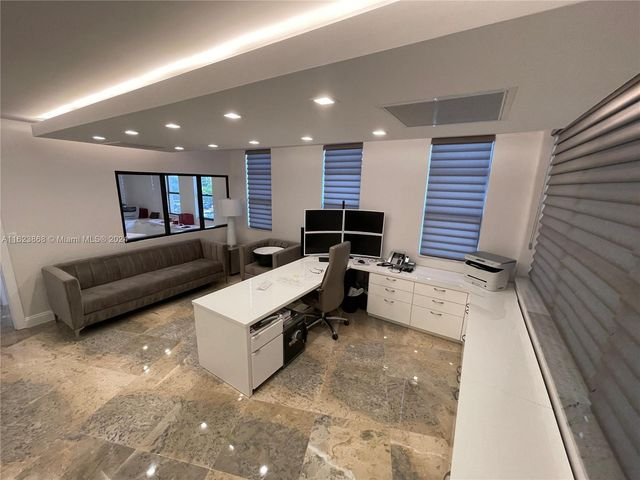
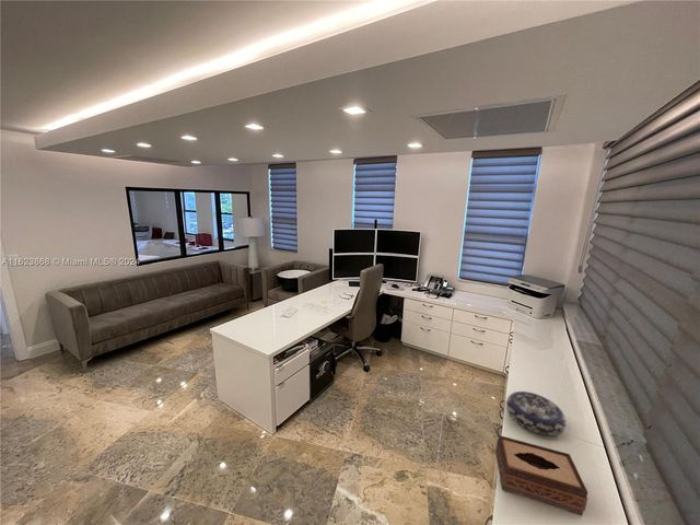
+ tissue box [494,434,588,516]
+ decorative bowl [505,390,568,436]
